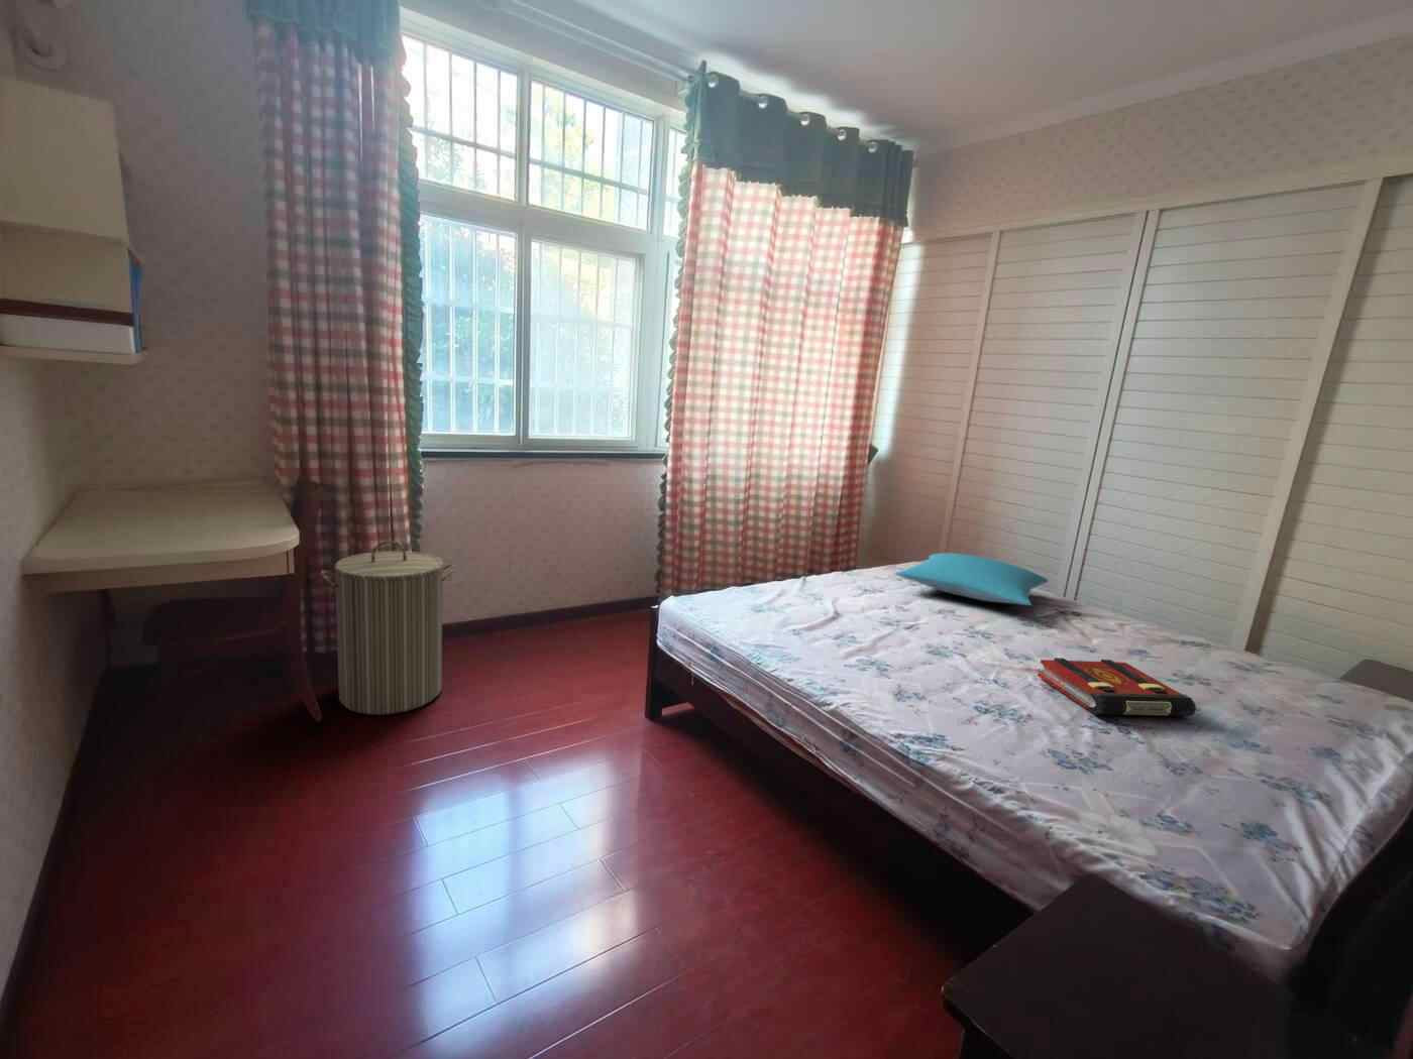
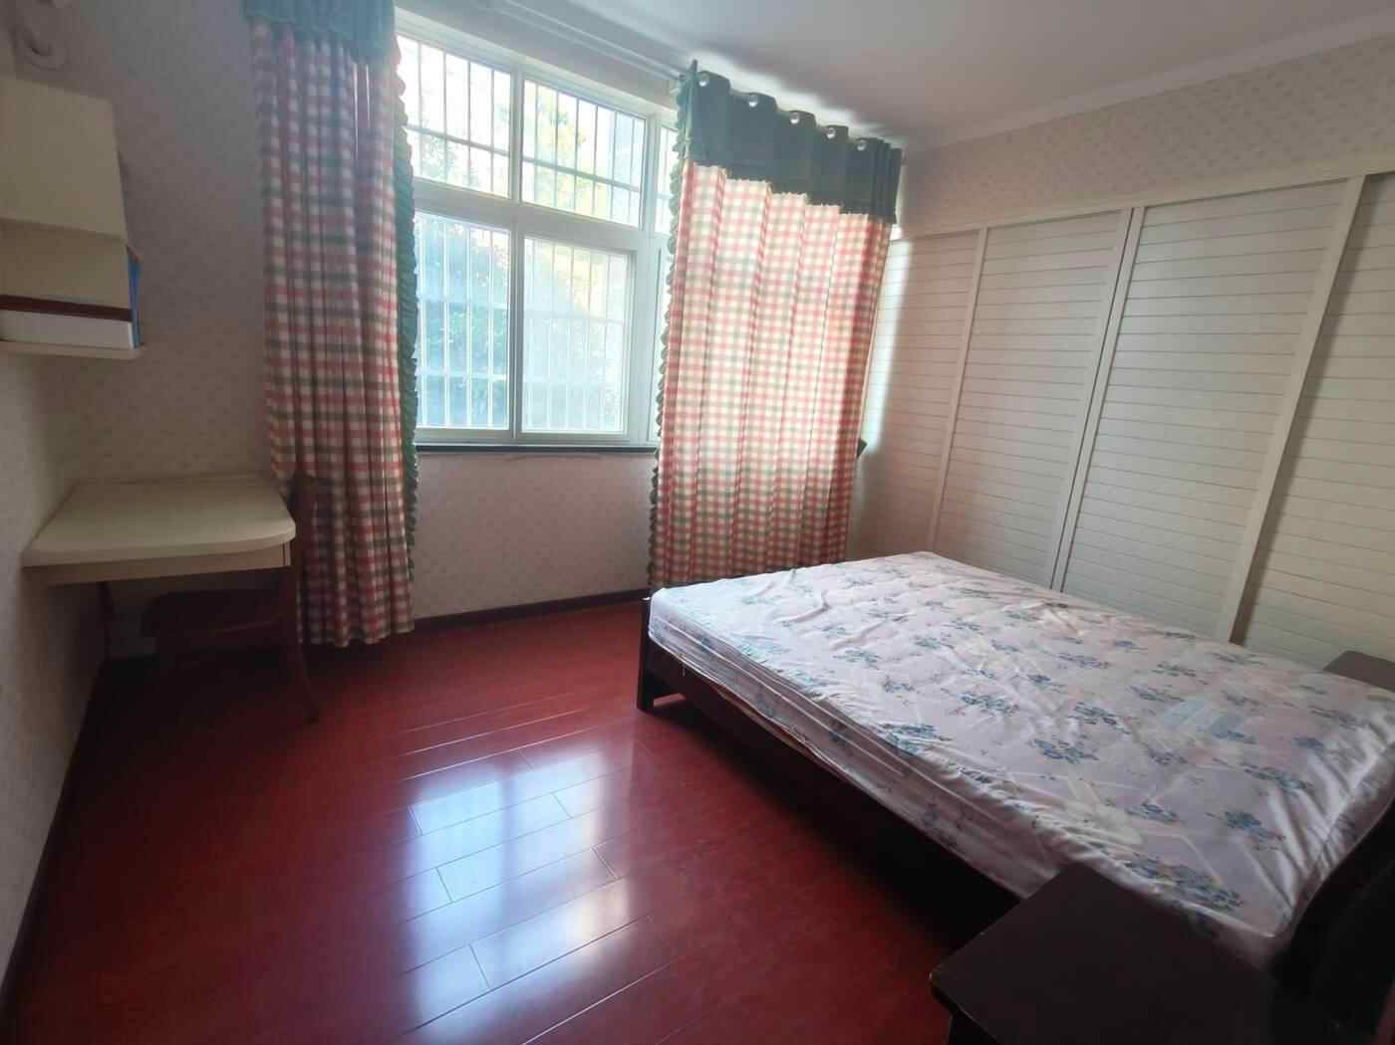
- laundry hamper [320,540,456,716]
- book [1037,656,1197,717]
- pillow [895,552,1049,606]
